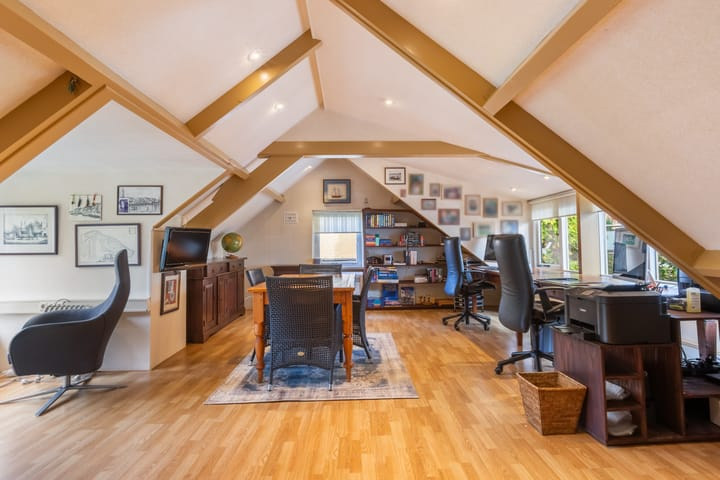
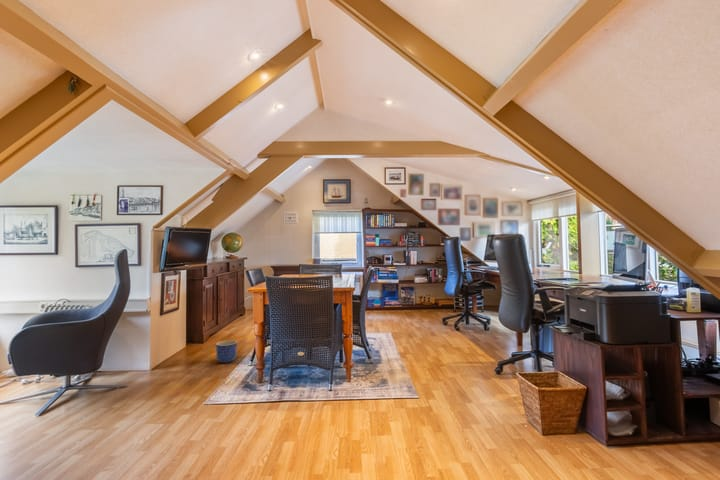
+ planter [215,339,238,364]
